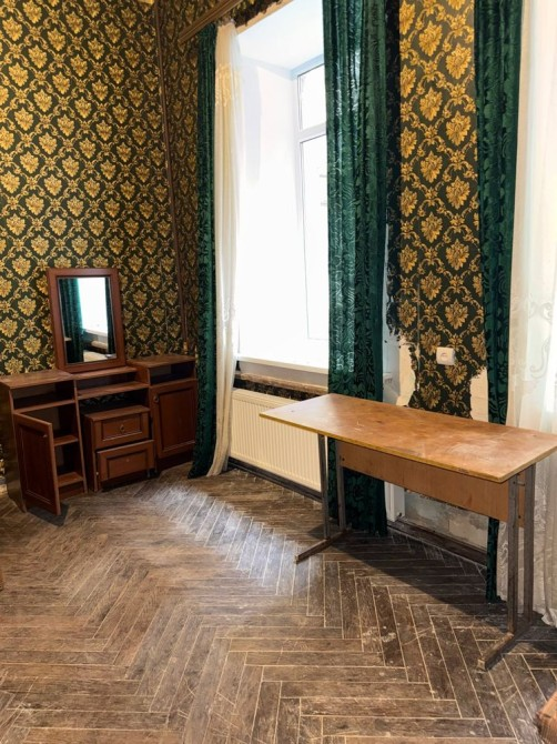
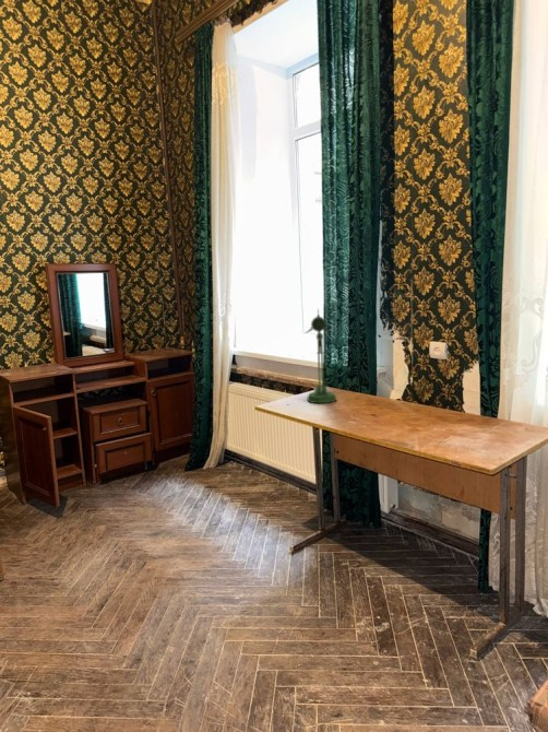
+ desk lamp [303,308,337,404]
